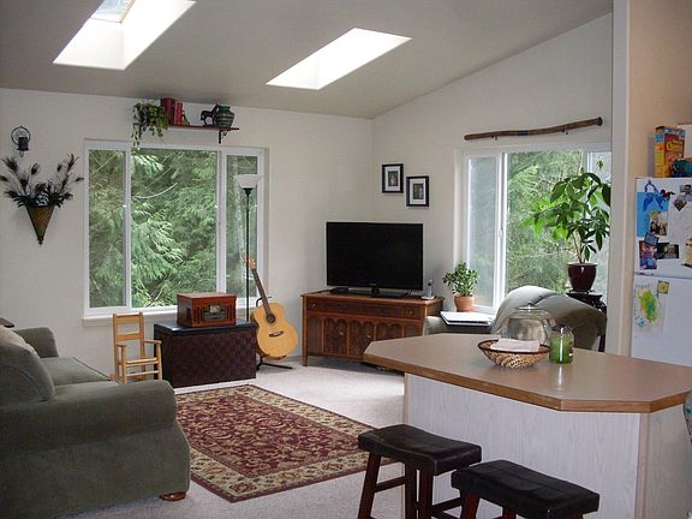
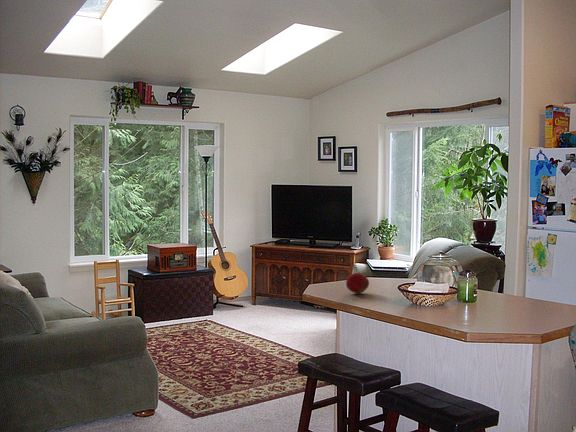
+ fruit [345,272,370,294]
